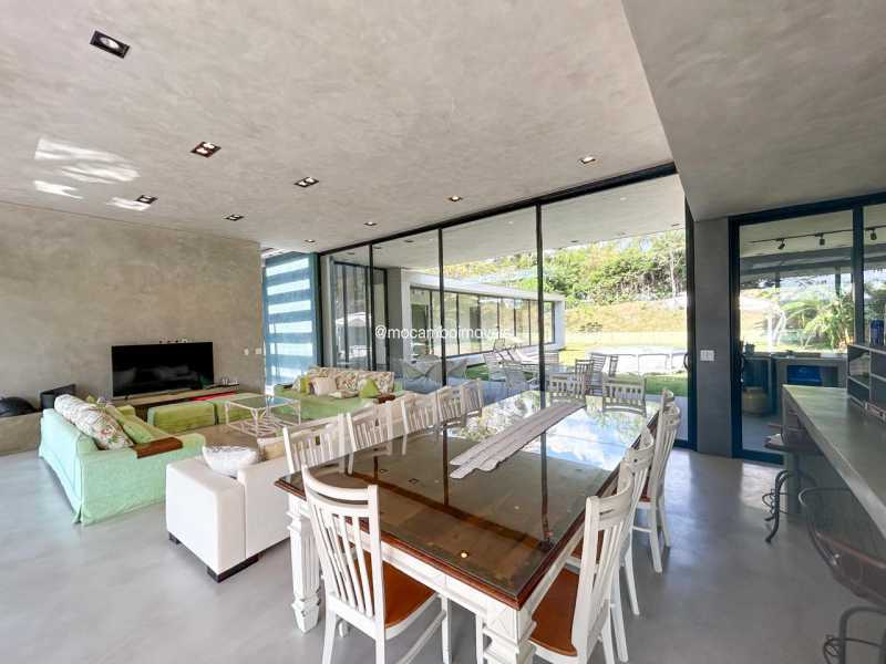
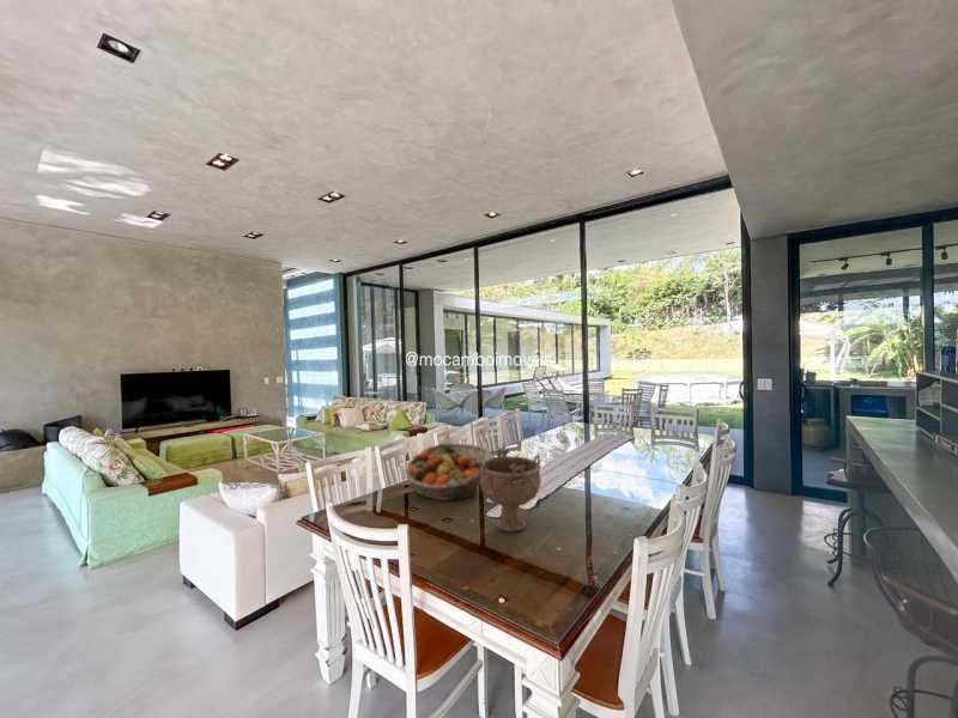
+ fruit basket [402,442,493,503]
+ decorative bowl [479,448,542,533]
